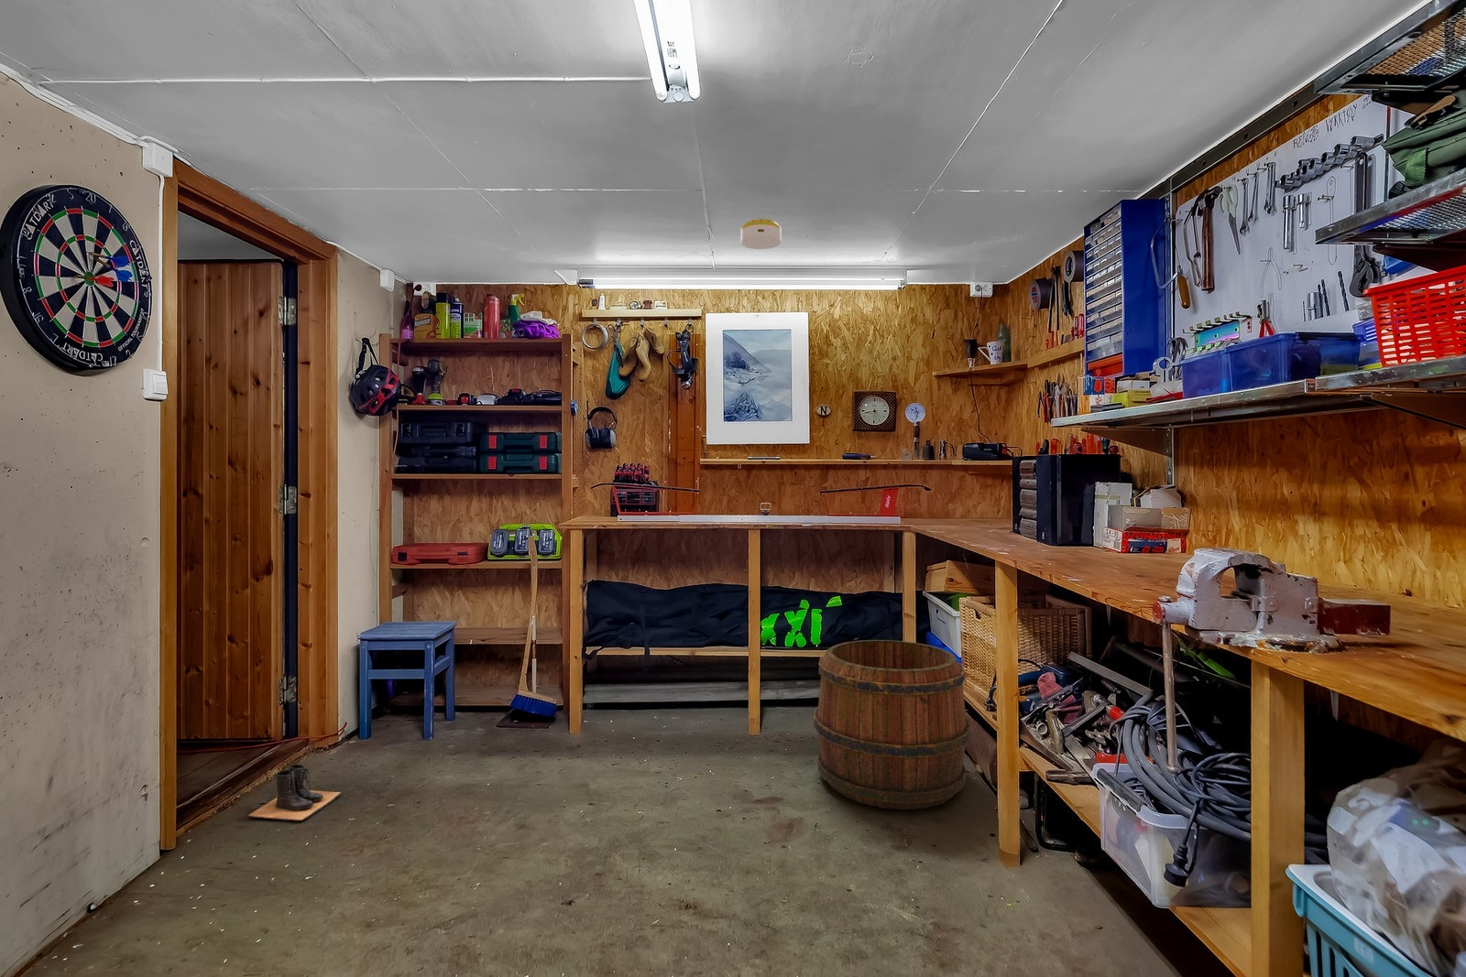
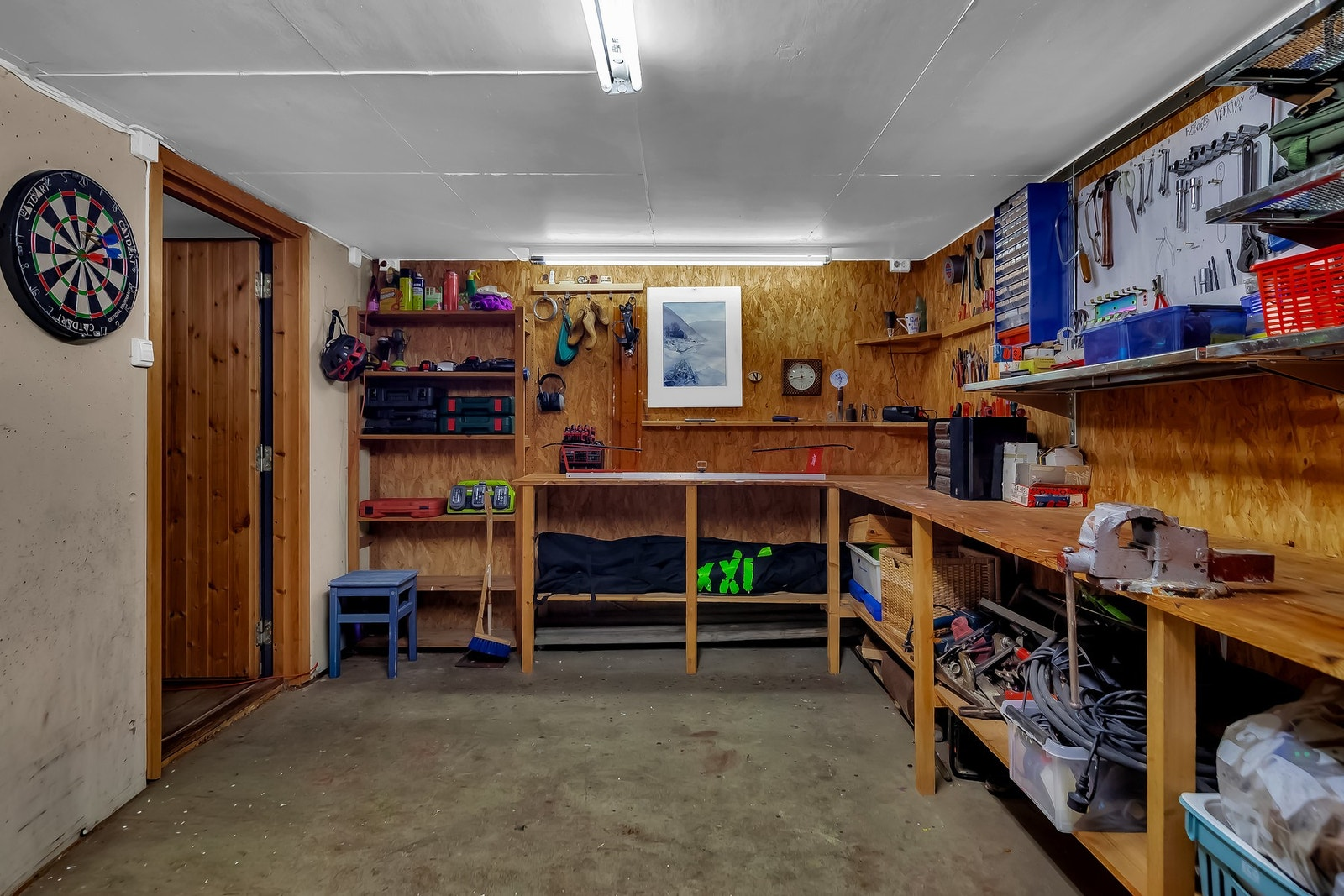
- barrel [813,639,971,810]
- smoke detector [740,218,782,250]
- boots [248,763,343,821]
